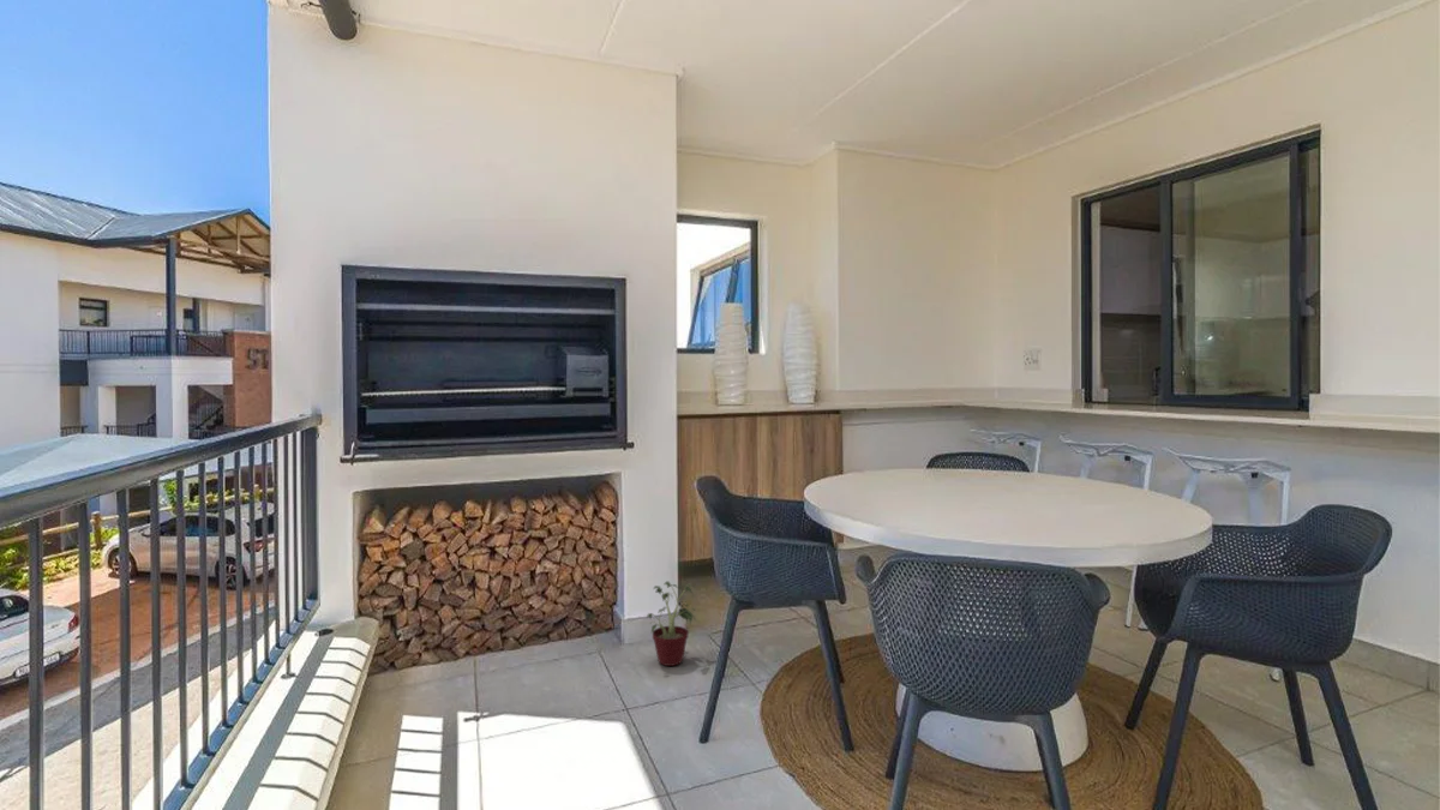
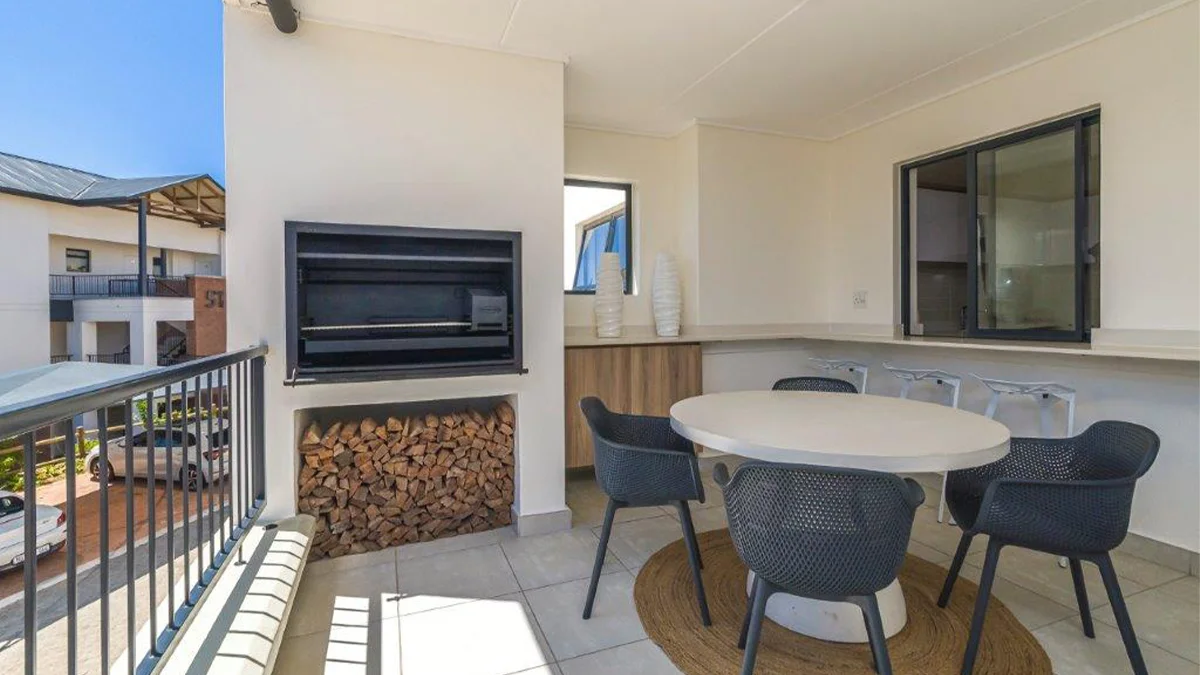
- potted plant [646,581,697,667]
